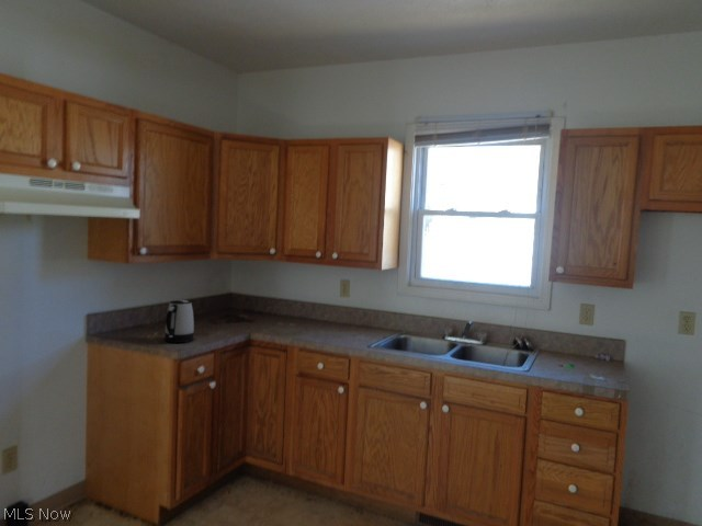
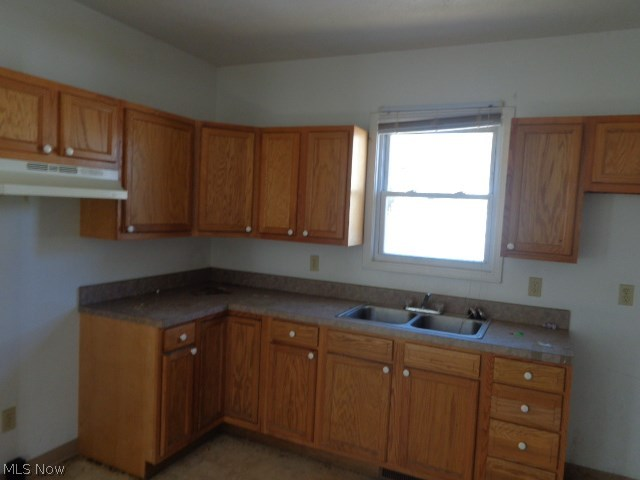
- kettle [163,299,195,344]
